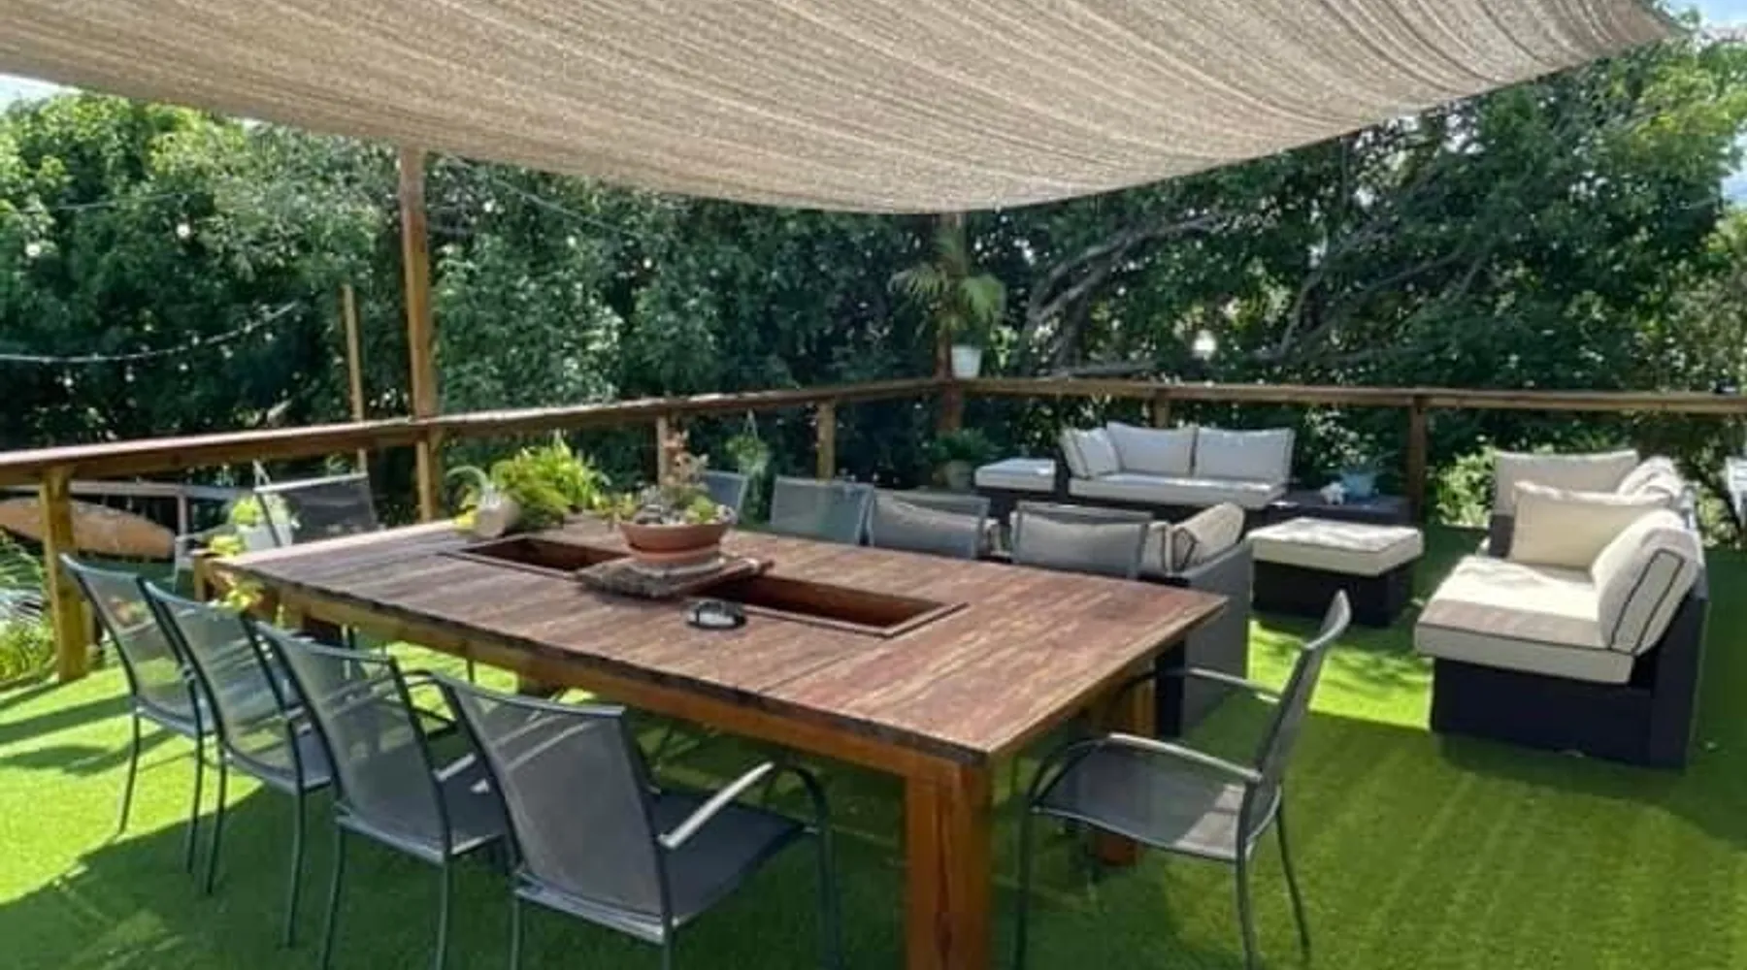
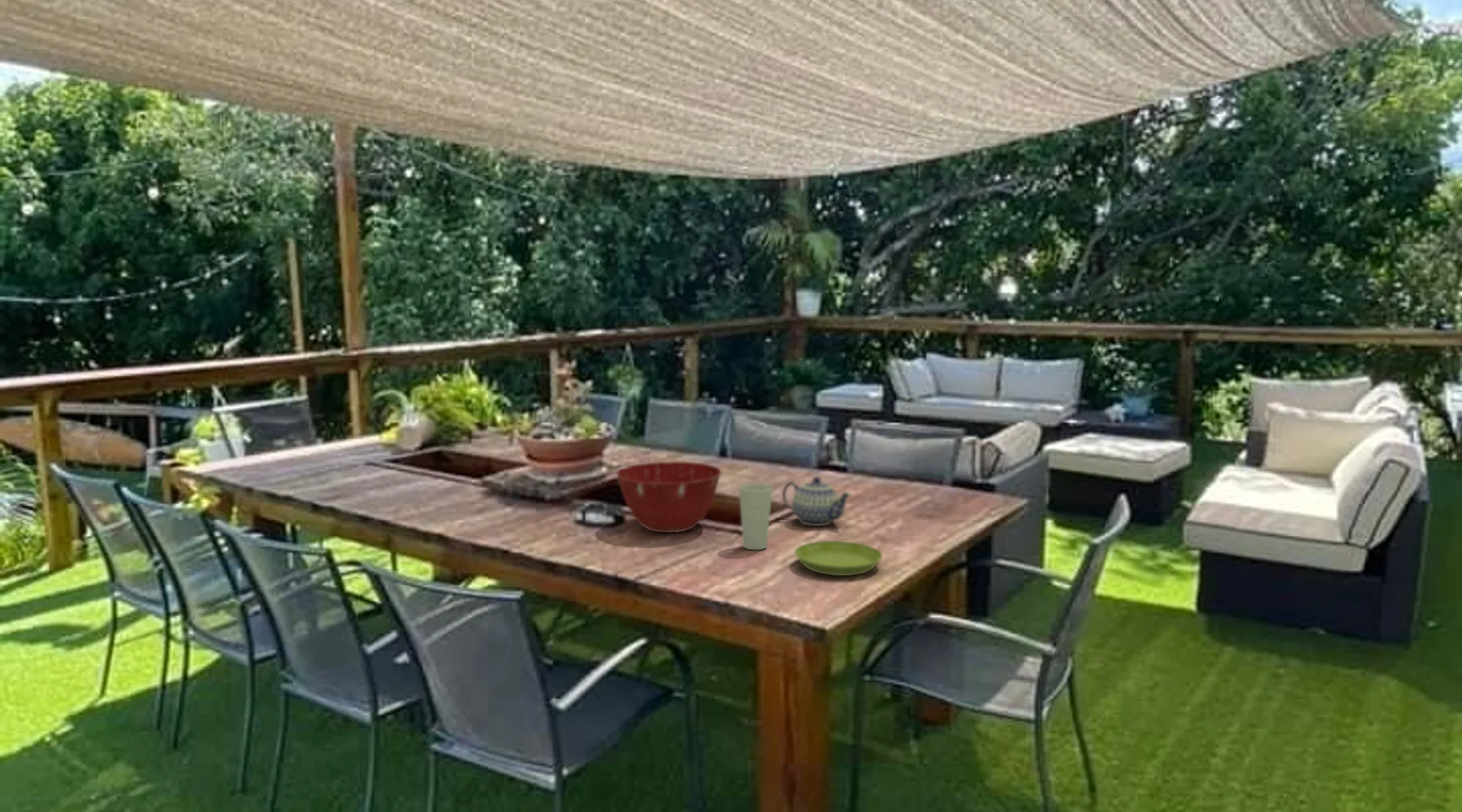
+ saucer [794,540,883,577]
+ cup [738,482,773,551]
+ mixing bowl [616,461,722,533]
+ teapot [781,476,853,527]
